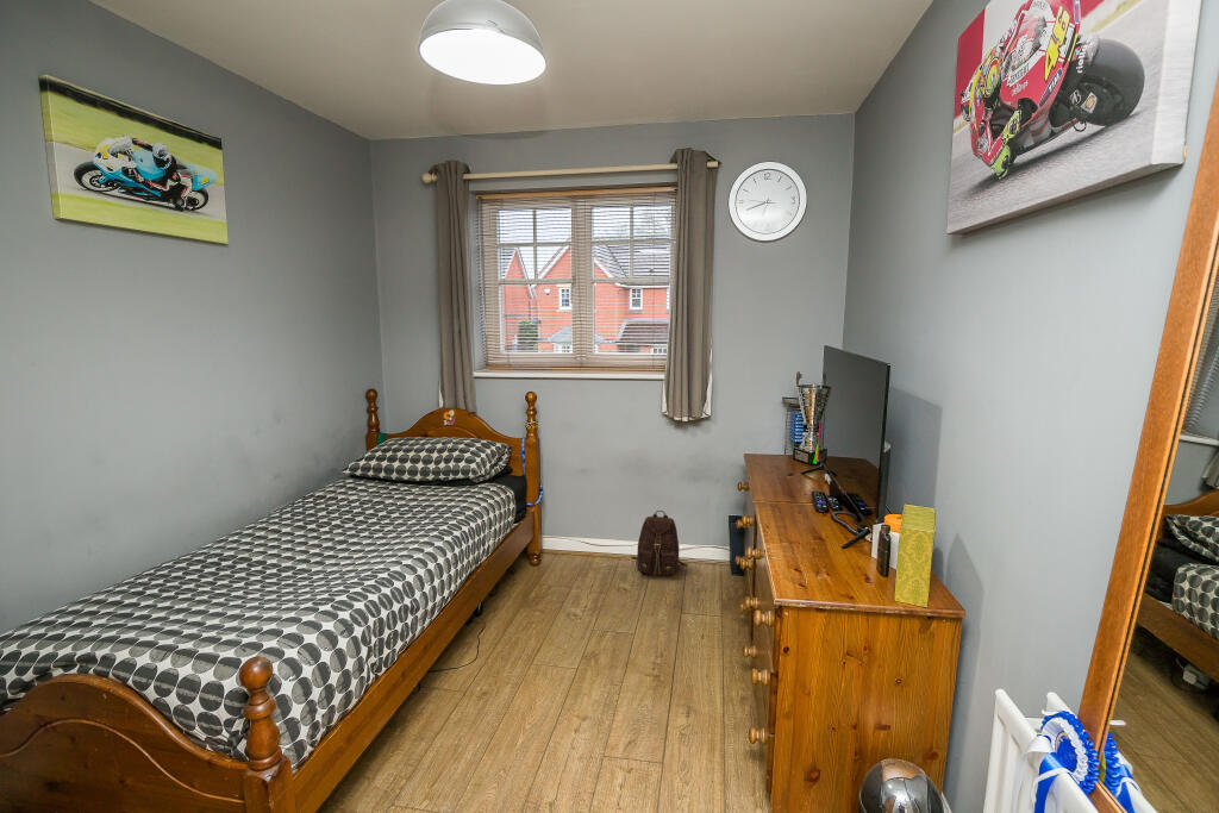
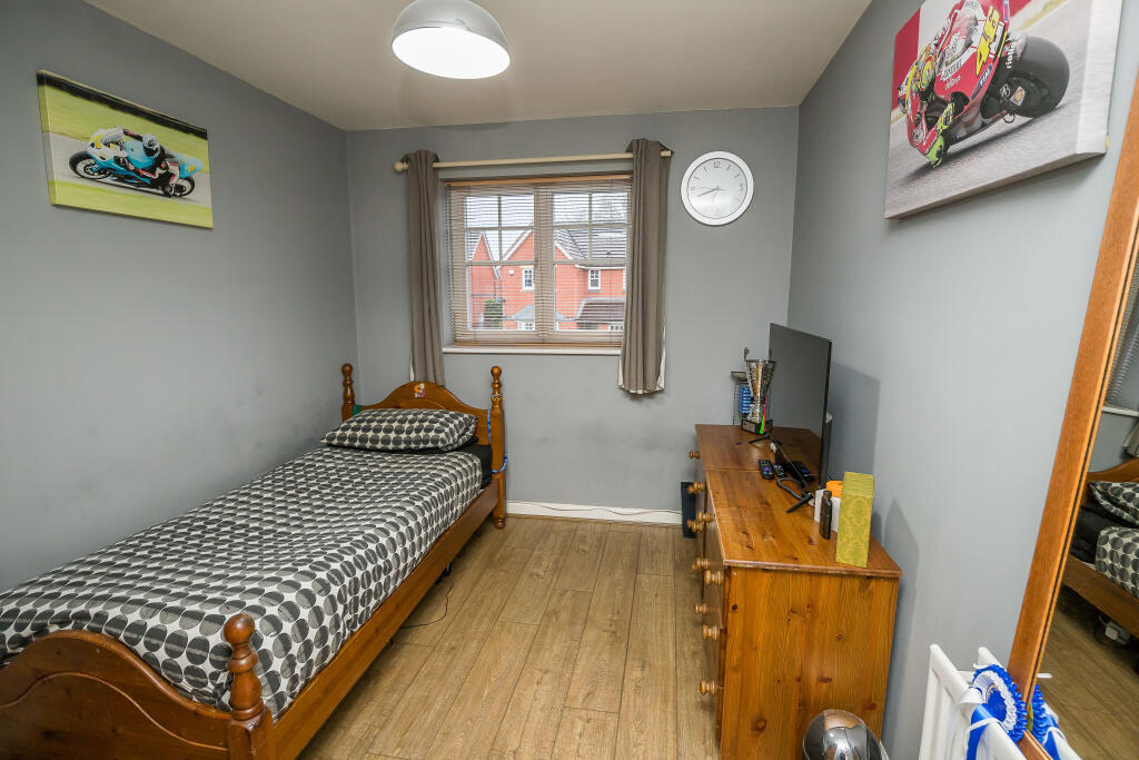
- backpack [630,509,688,576]
